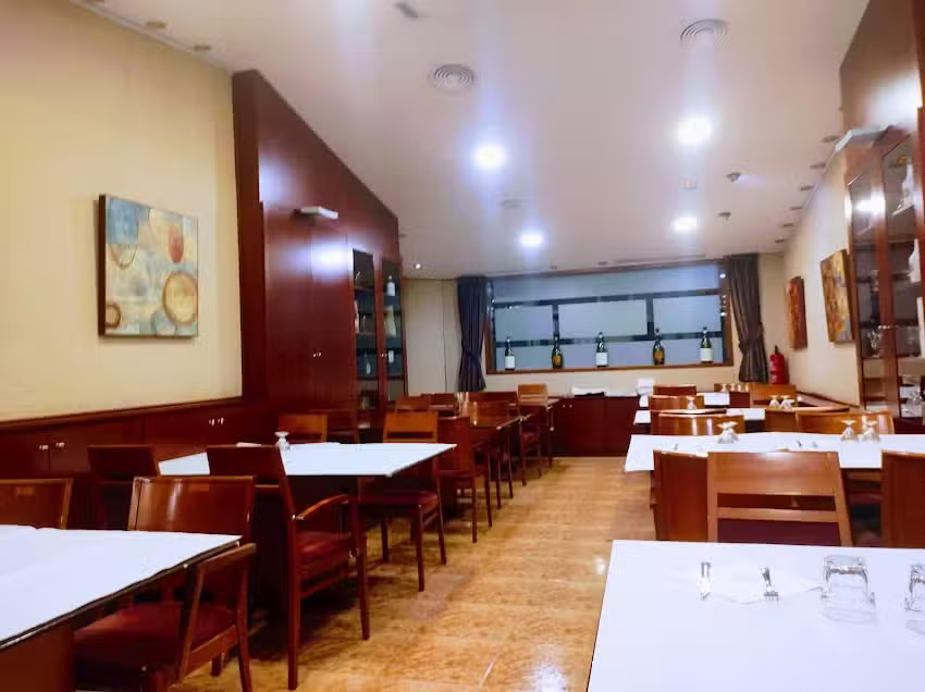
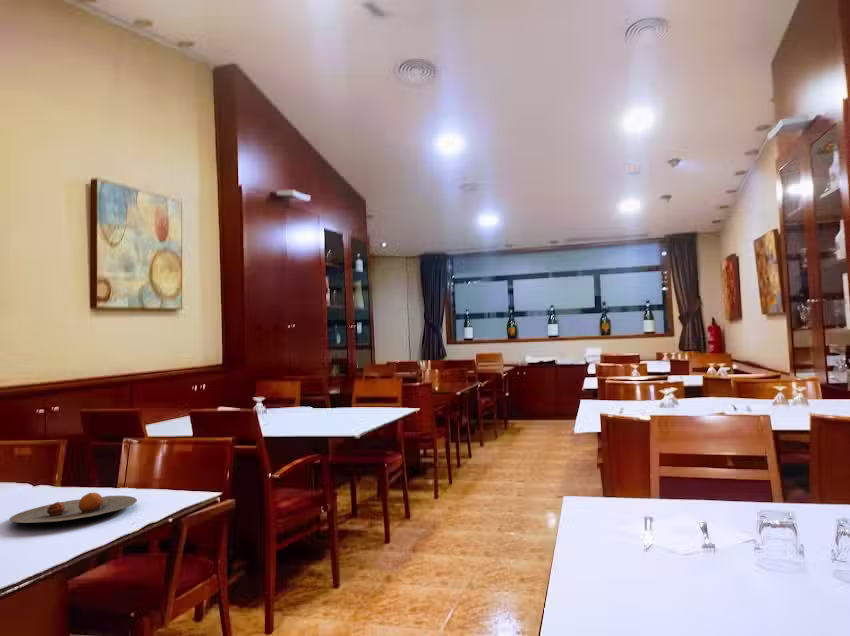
+ plate [8,492,138,524]
